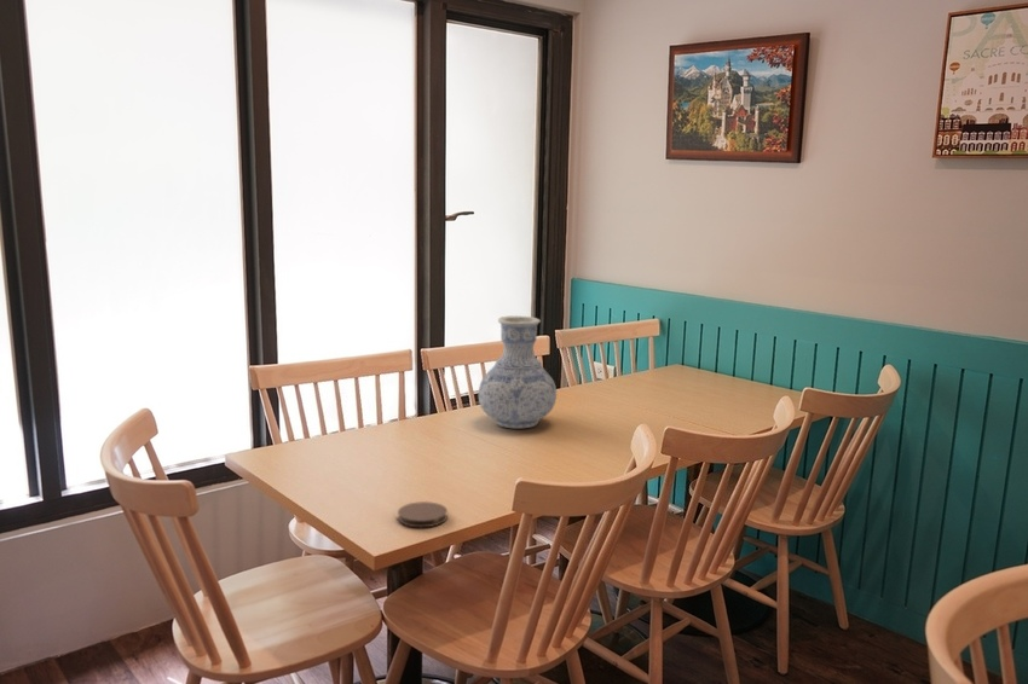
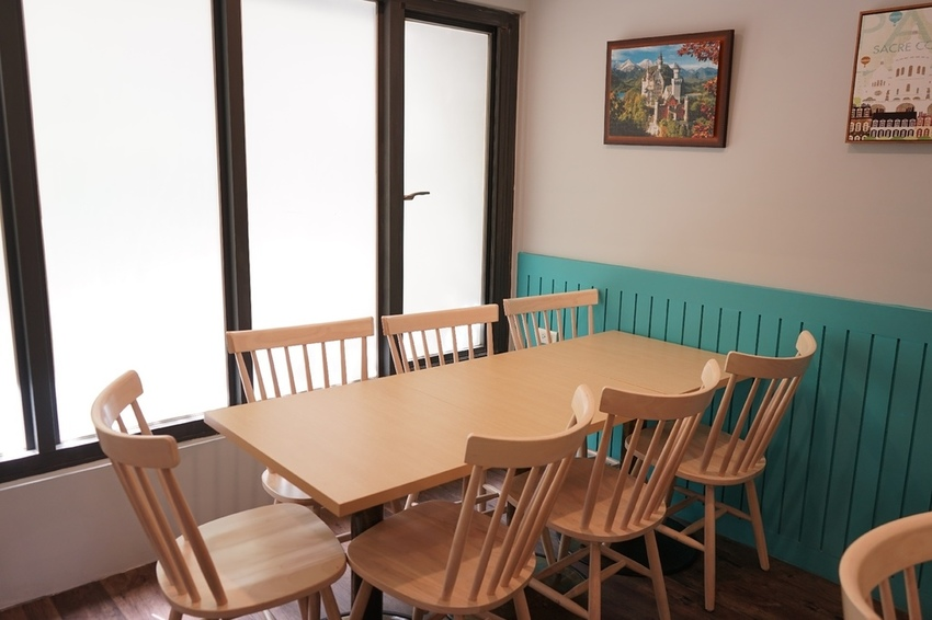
- coaster [397,500,449,528]
- vase [478,315,558,429]
